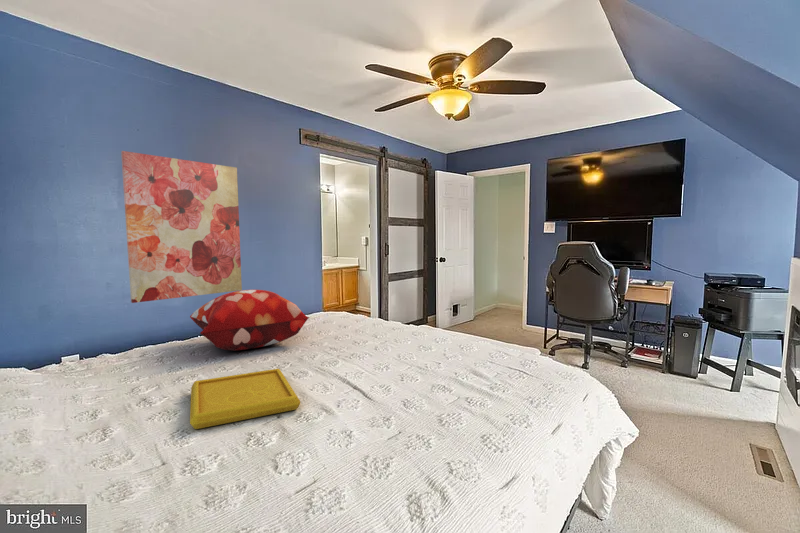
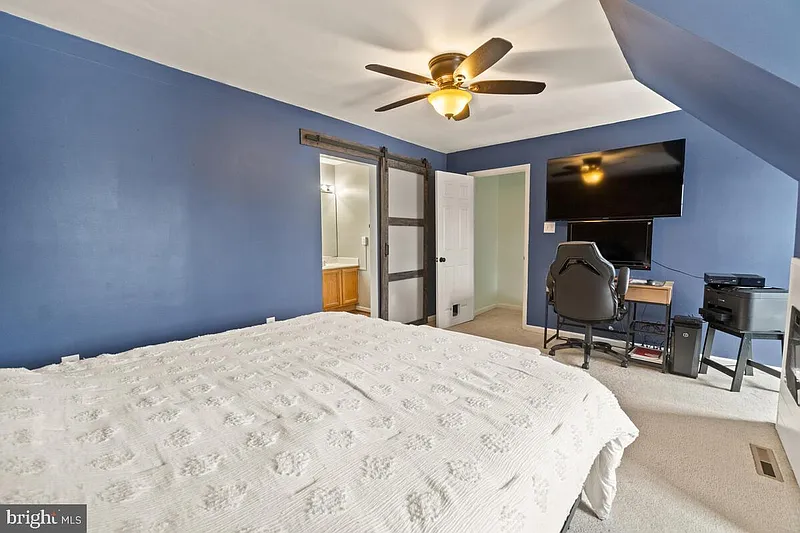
- serving tray [189,368,301,430]
- decorative pillow [189,289,311,351]
- wall art [120,150,243,304]
